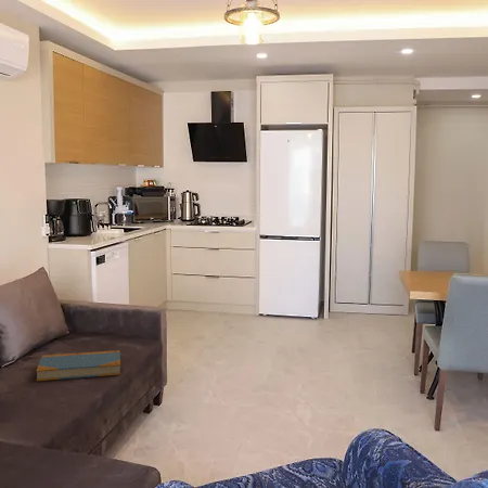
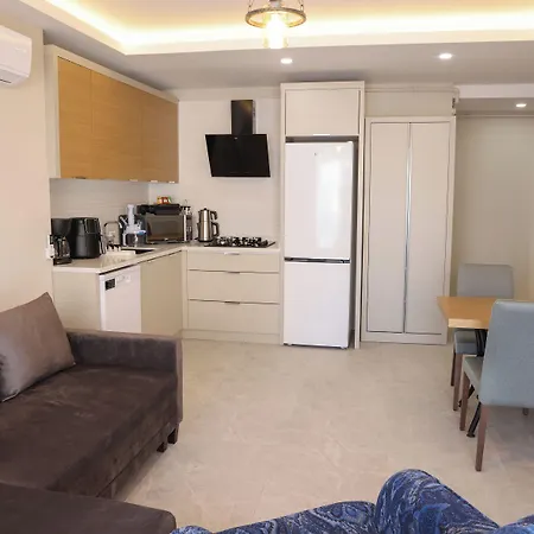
- book [36,349,121,382]
